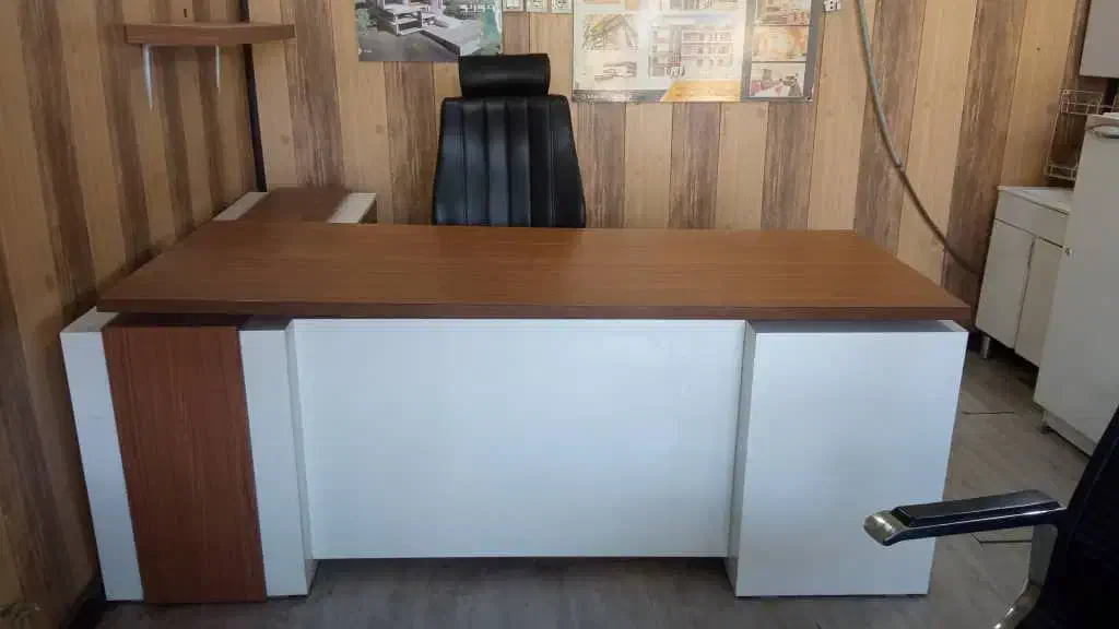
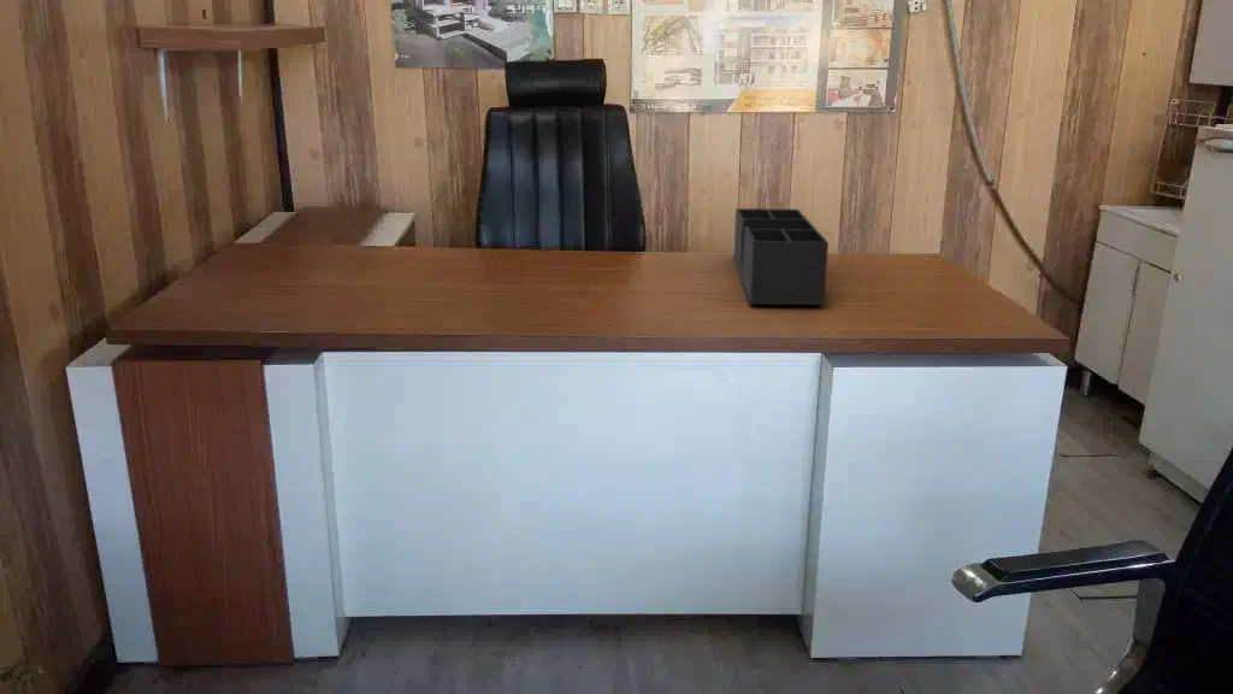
+ desk organizer [732,207,830,306]
